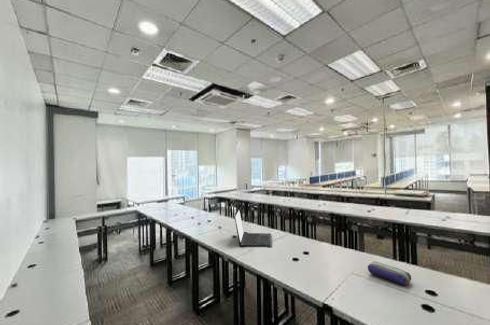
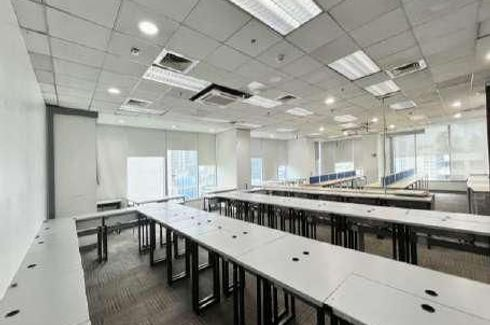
- laptop [234,209,273,248]
- pencil case [367,260,412,287]
